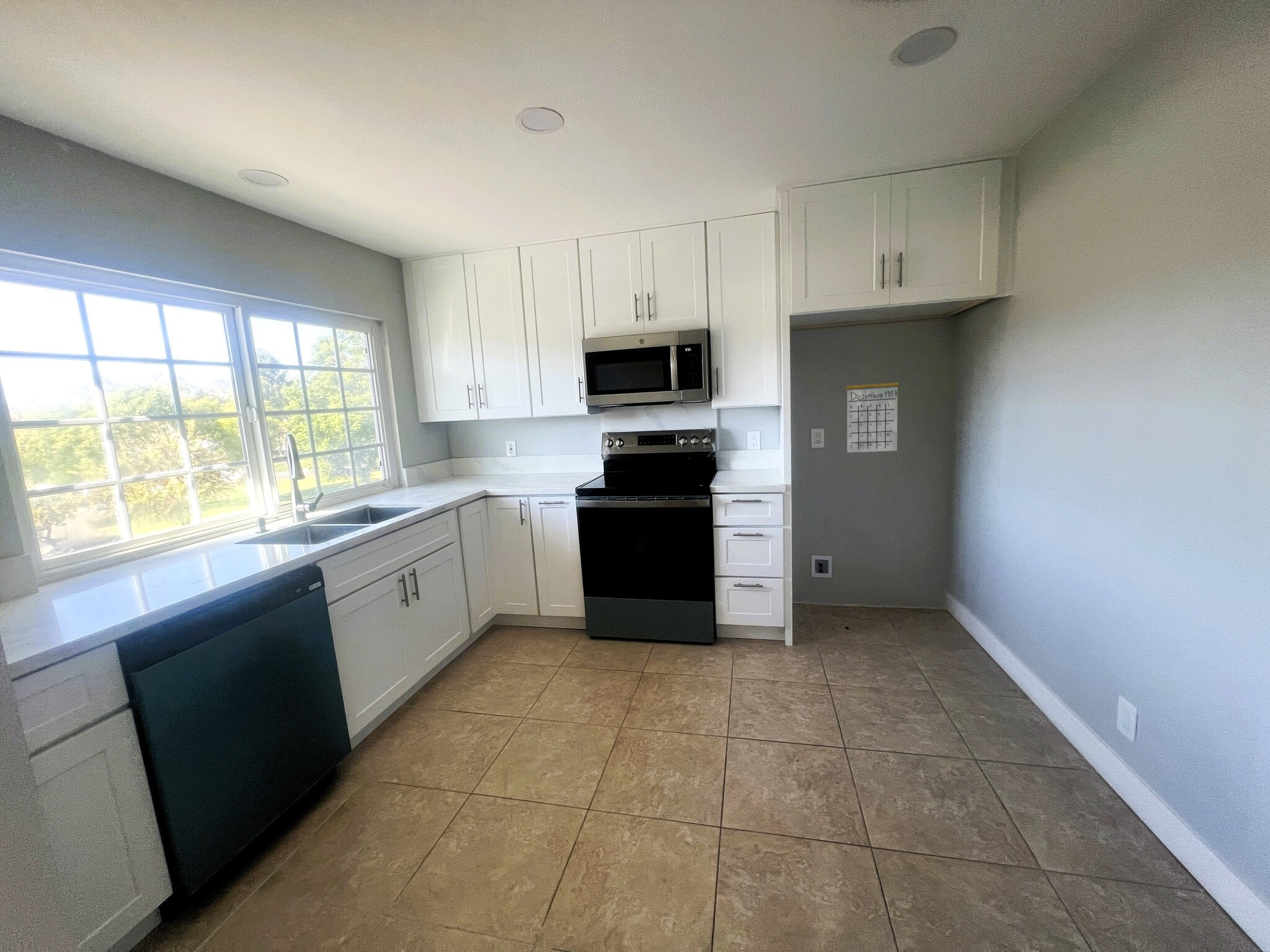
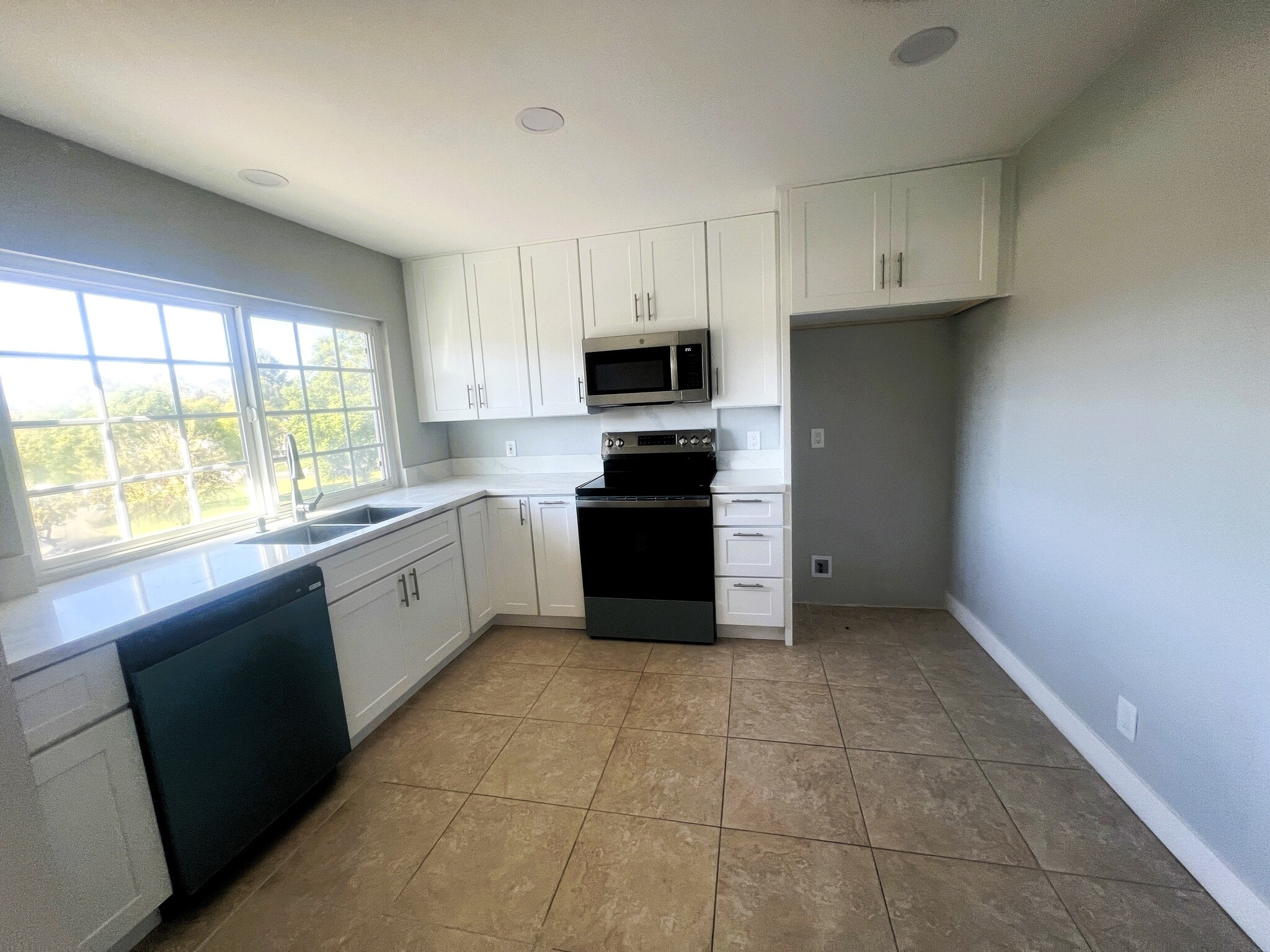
- calendar [846,368,899,453]
